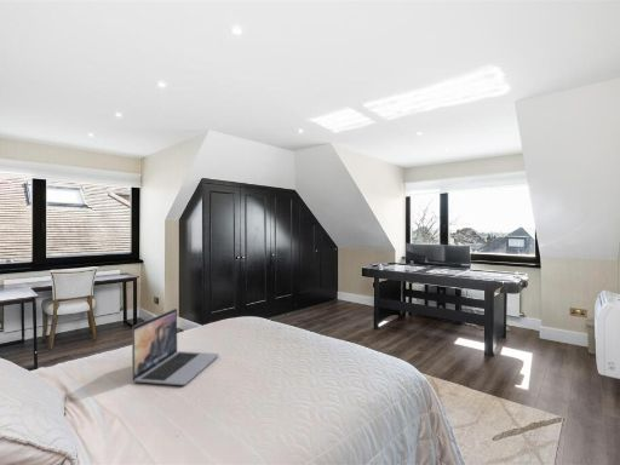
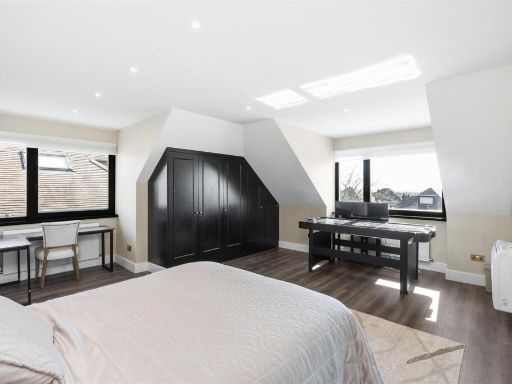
- laptop [131,308,220,386]
